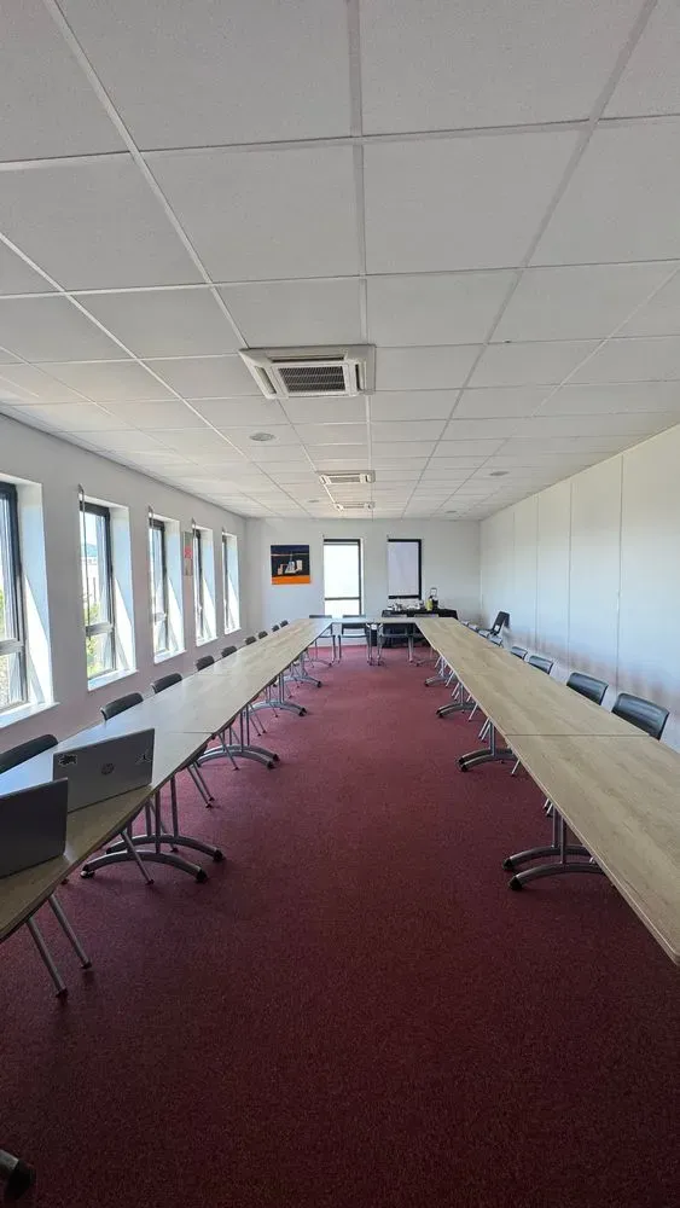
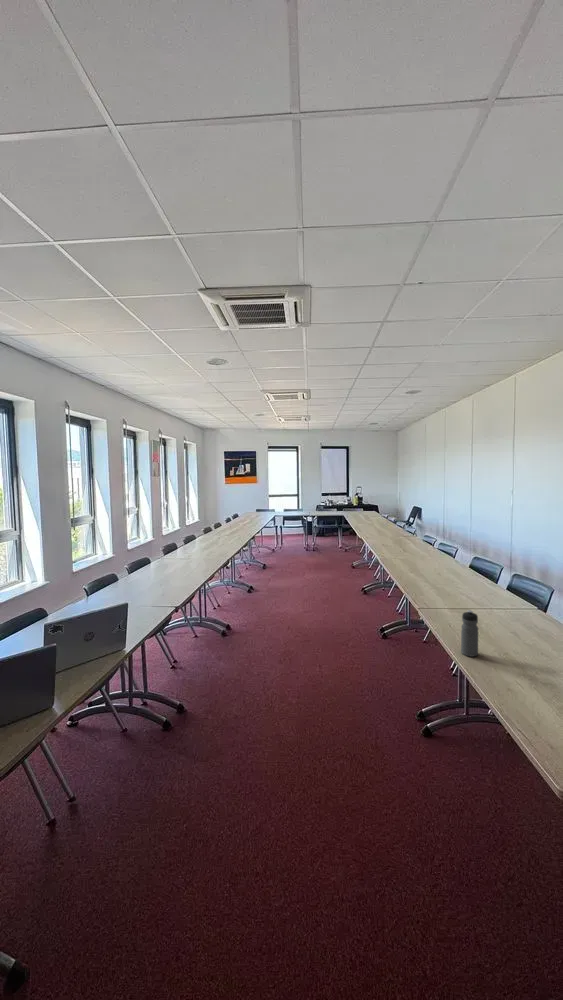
+ water bottle [460,609,479,658]
